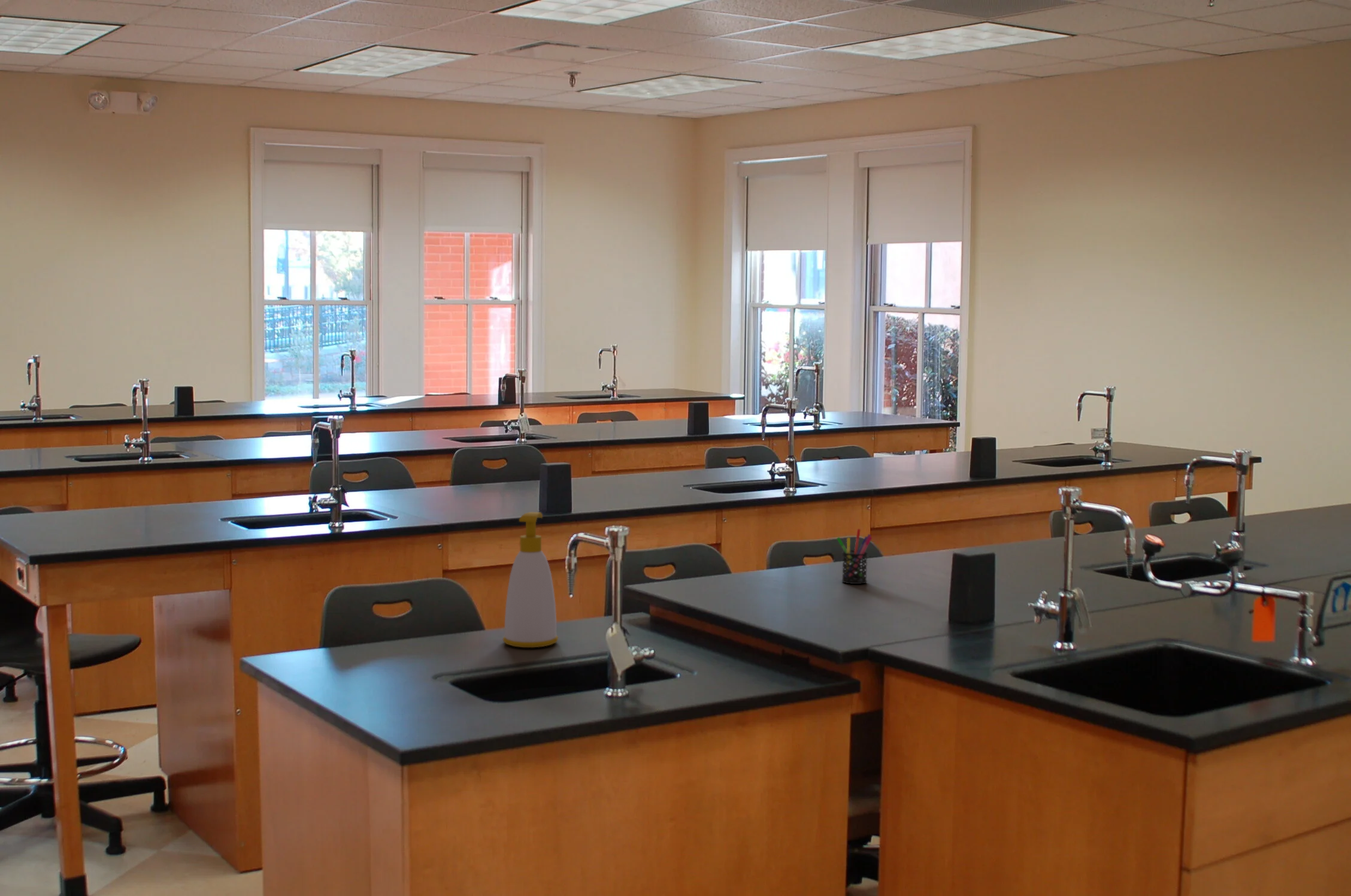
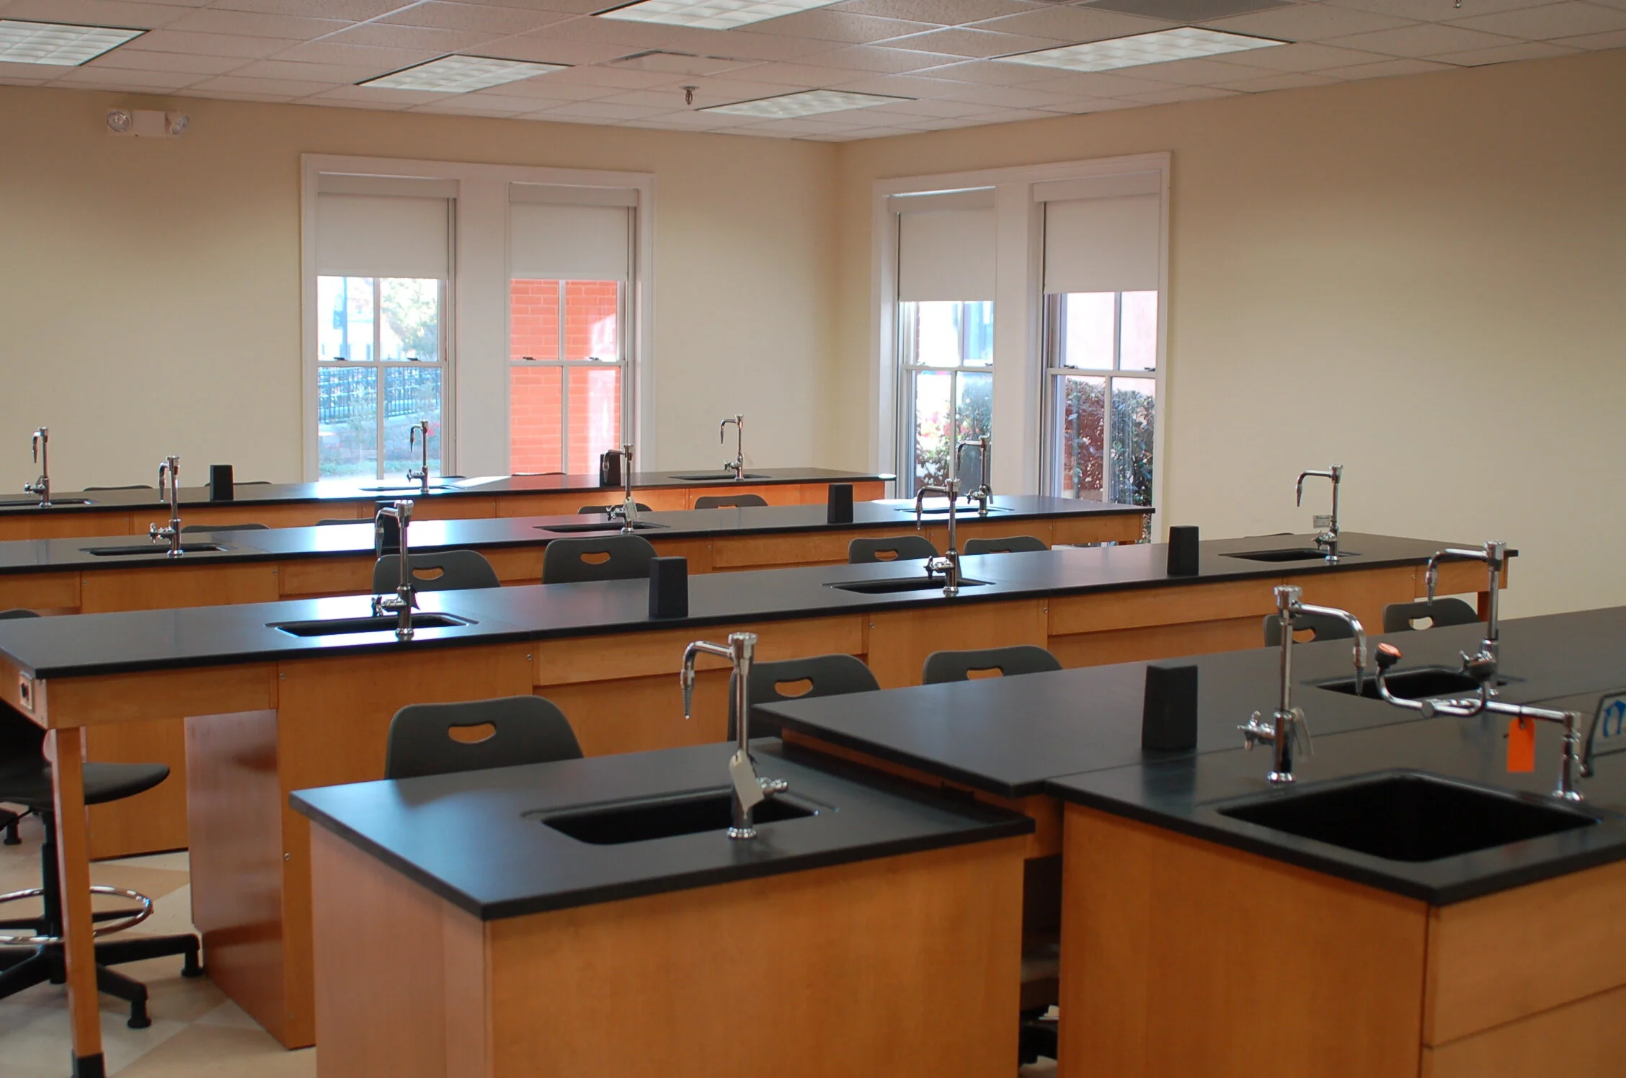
- soap bottle [502,511,559,648]
- pen holder [836,528,873,585]
